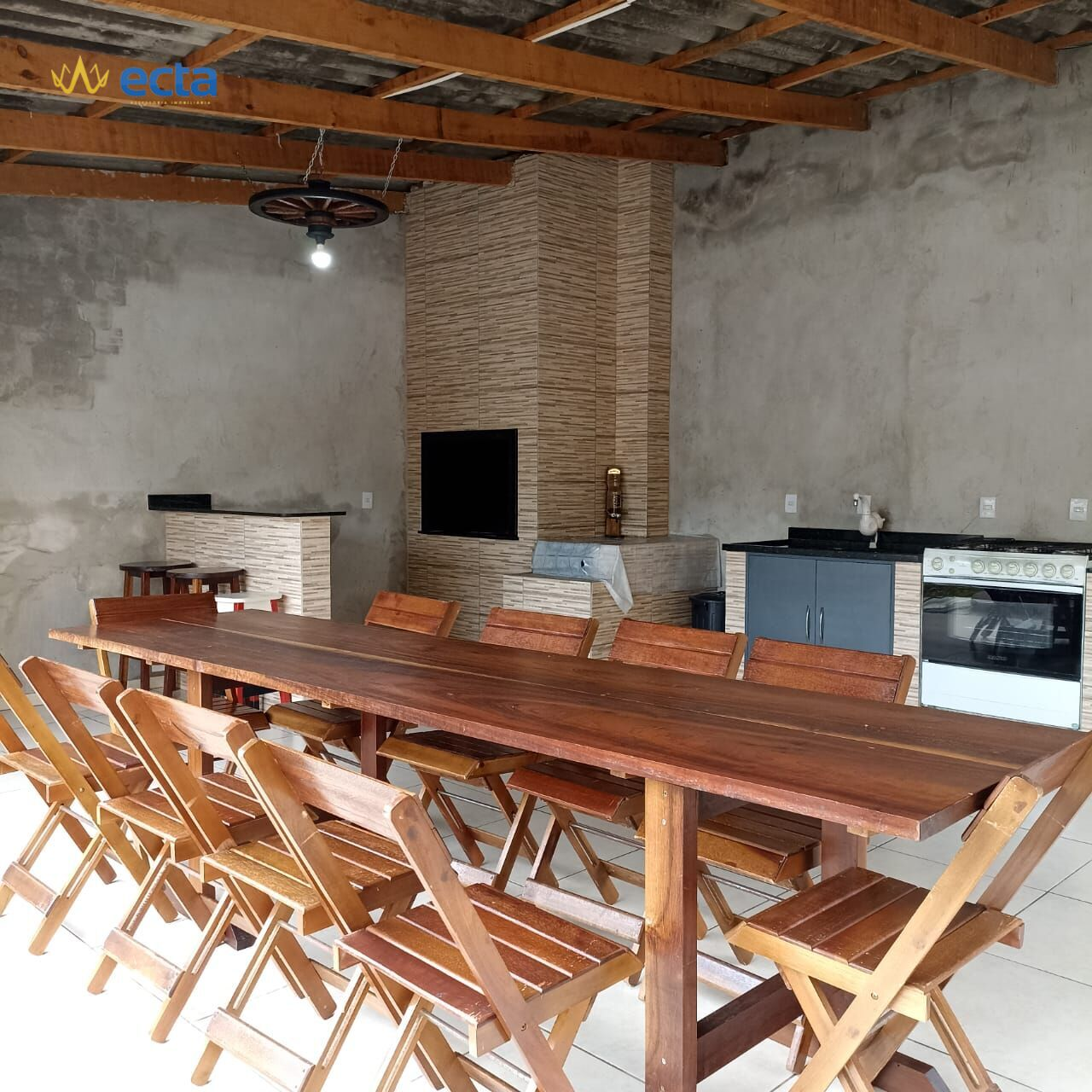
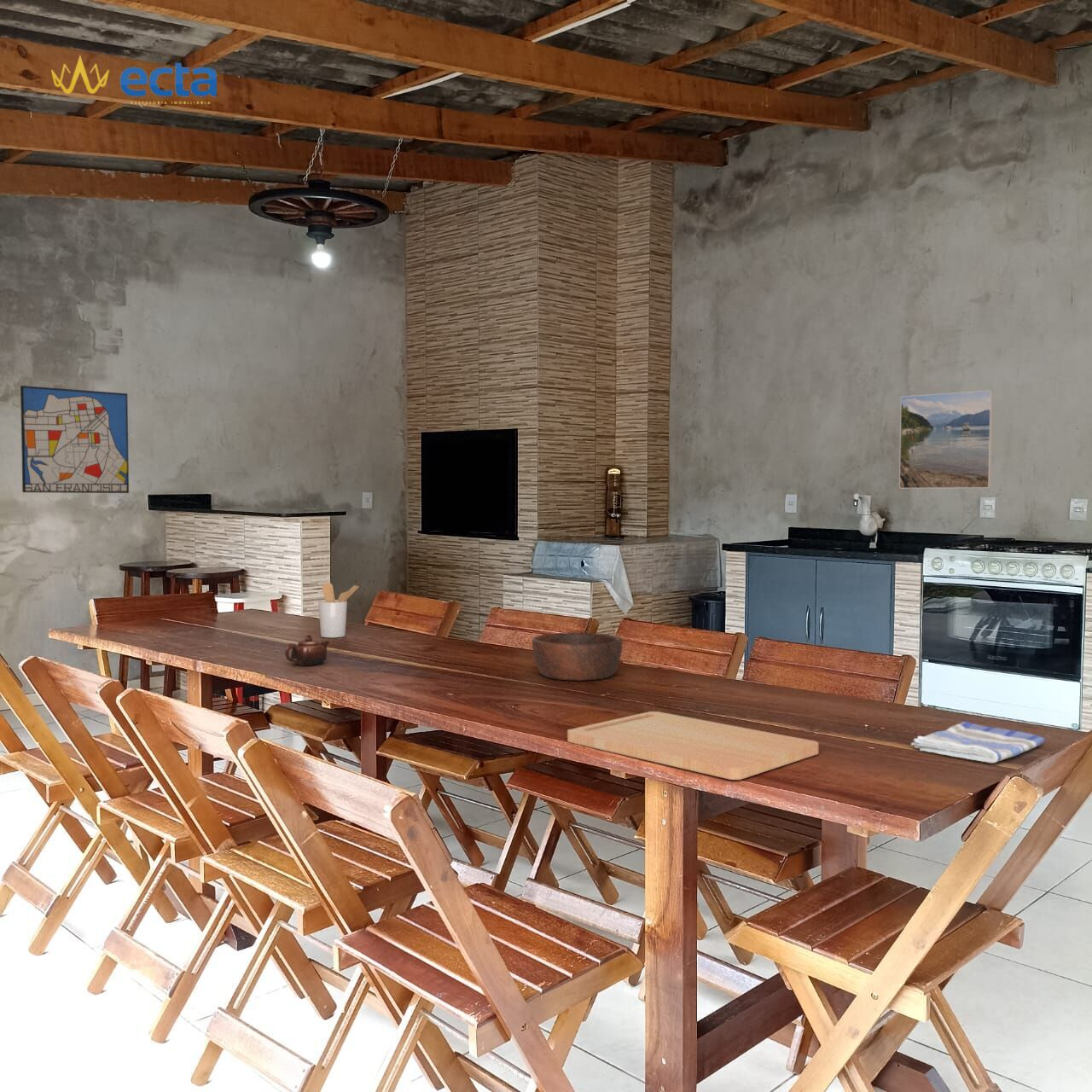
+ utensil holder [317,583,360,638]
+ dish towel [910,721,1046,764]
+ cutting board [566,711,819,781]
+ wall art [20,385,130,494]
+ wooden bowl [531,632,624,682]
+ teapot [284,634,330,666]
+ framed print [898,389,994,490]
